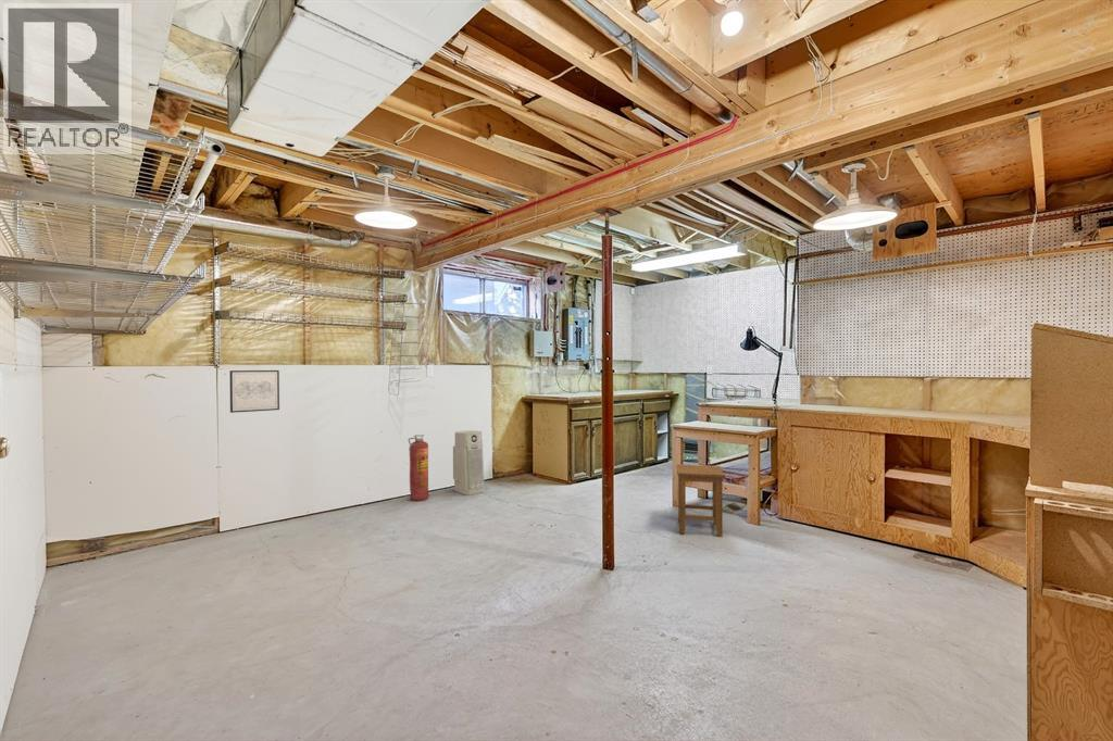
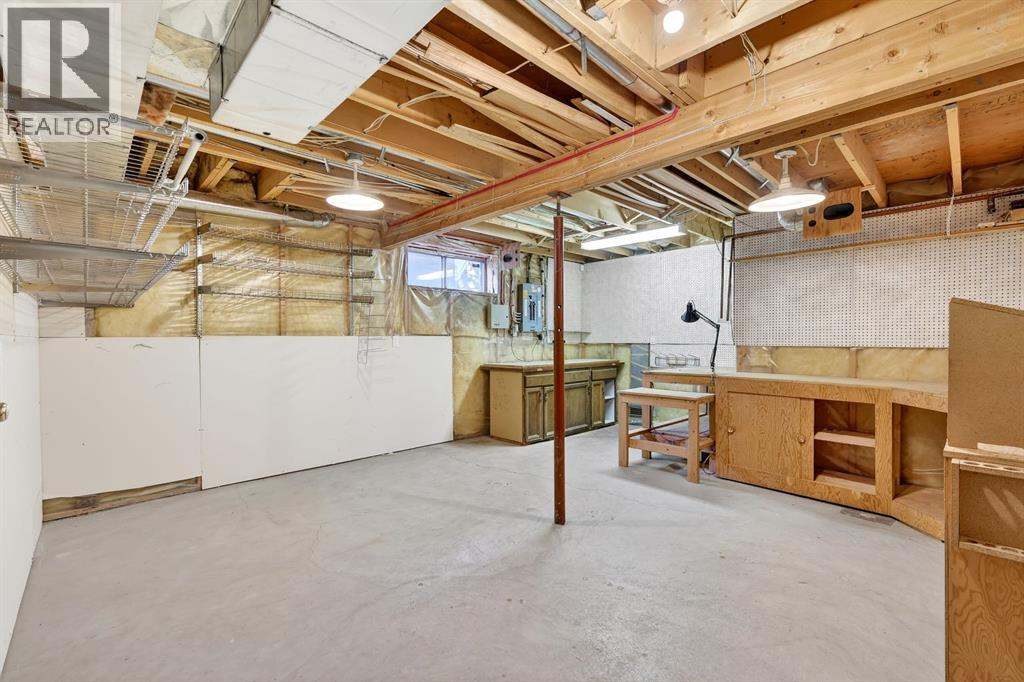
- stool [676,463,726,538]
- wall art [228,369,280,414]
- fire extinguisher [408,434,430,502]
- air purifier [452,429,486,497]
